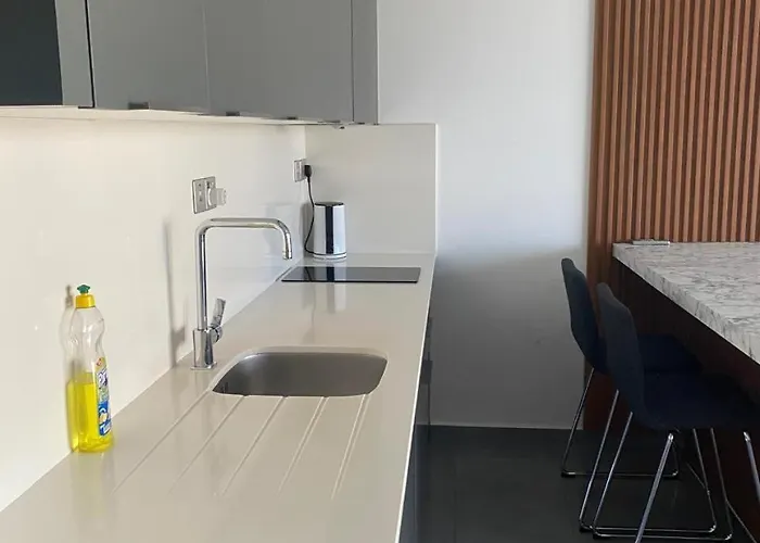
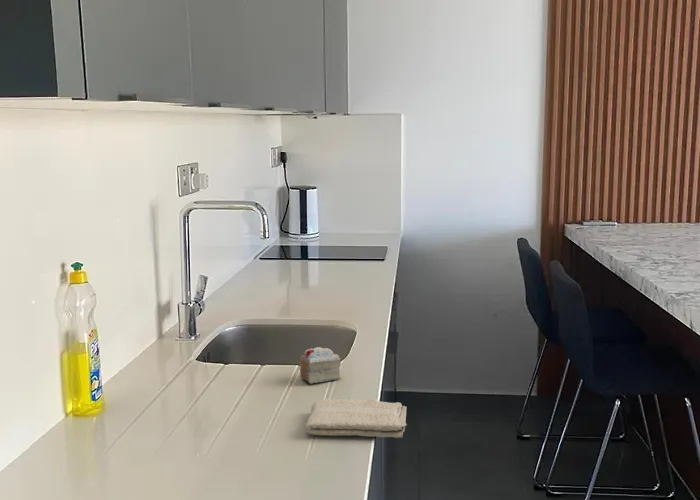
+ washcloth [304,398,408,439]
+ cake slice [299,346,342,385]
